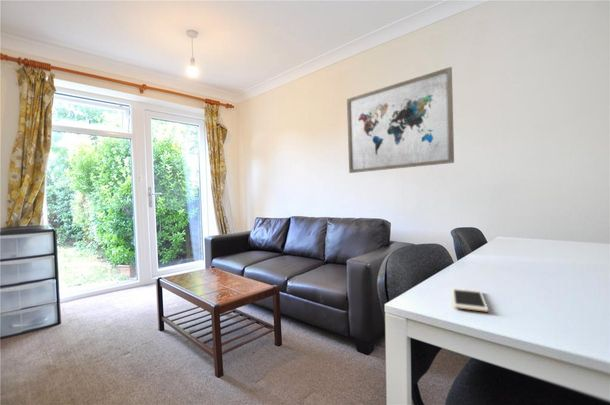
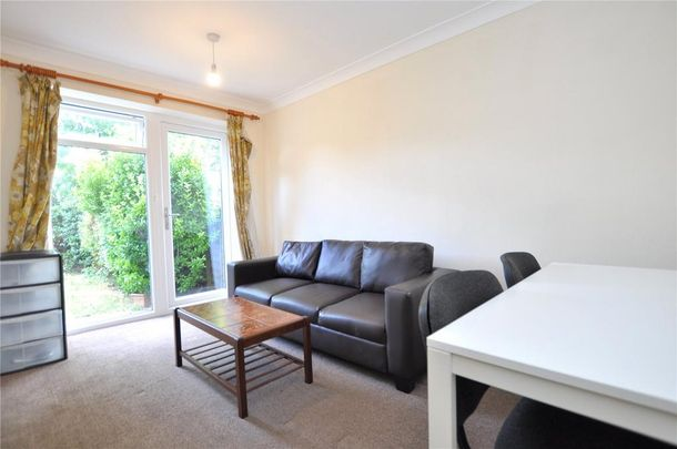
- cell phone [451,287,489,313]
- wall art [346,66,455,174]
